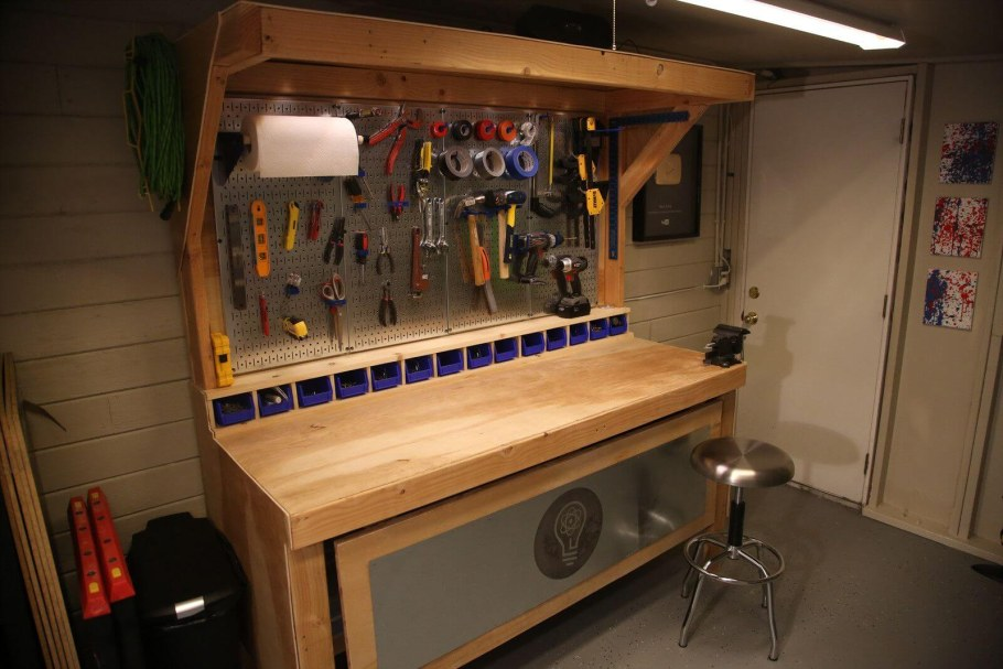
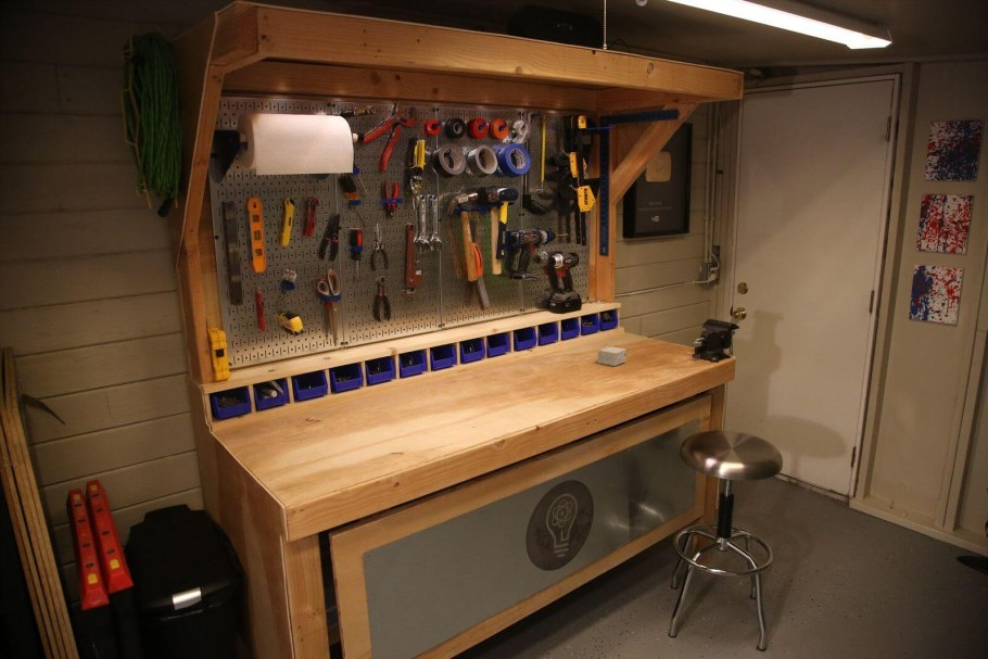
+ small box [597,345,626,367]
